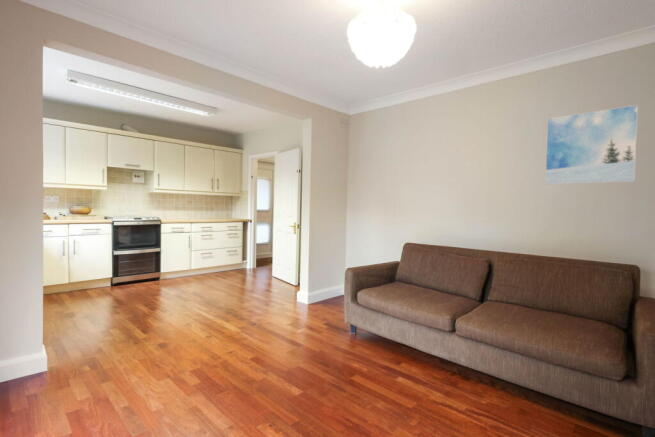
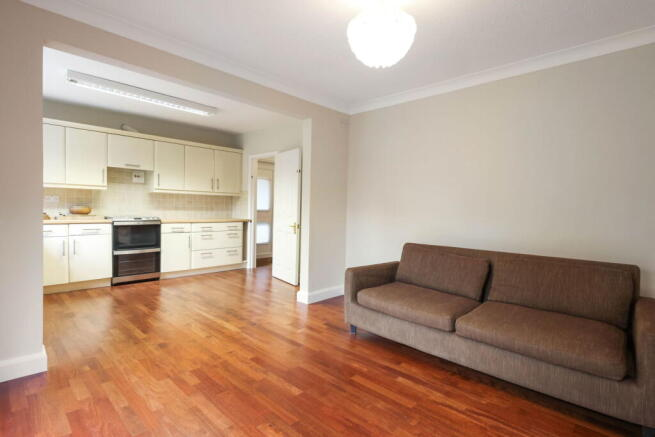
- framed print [544,104,639,185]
